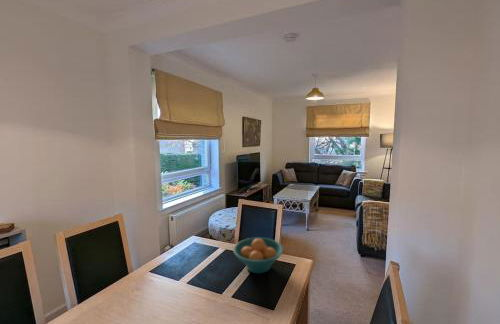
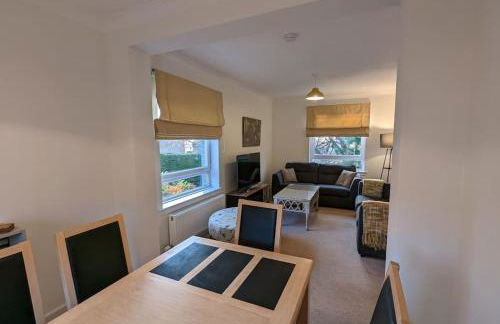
- fruit bowl [232,237,284,274]
